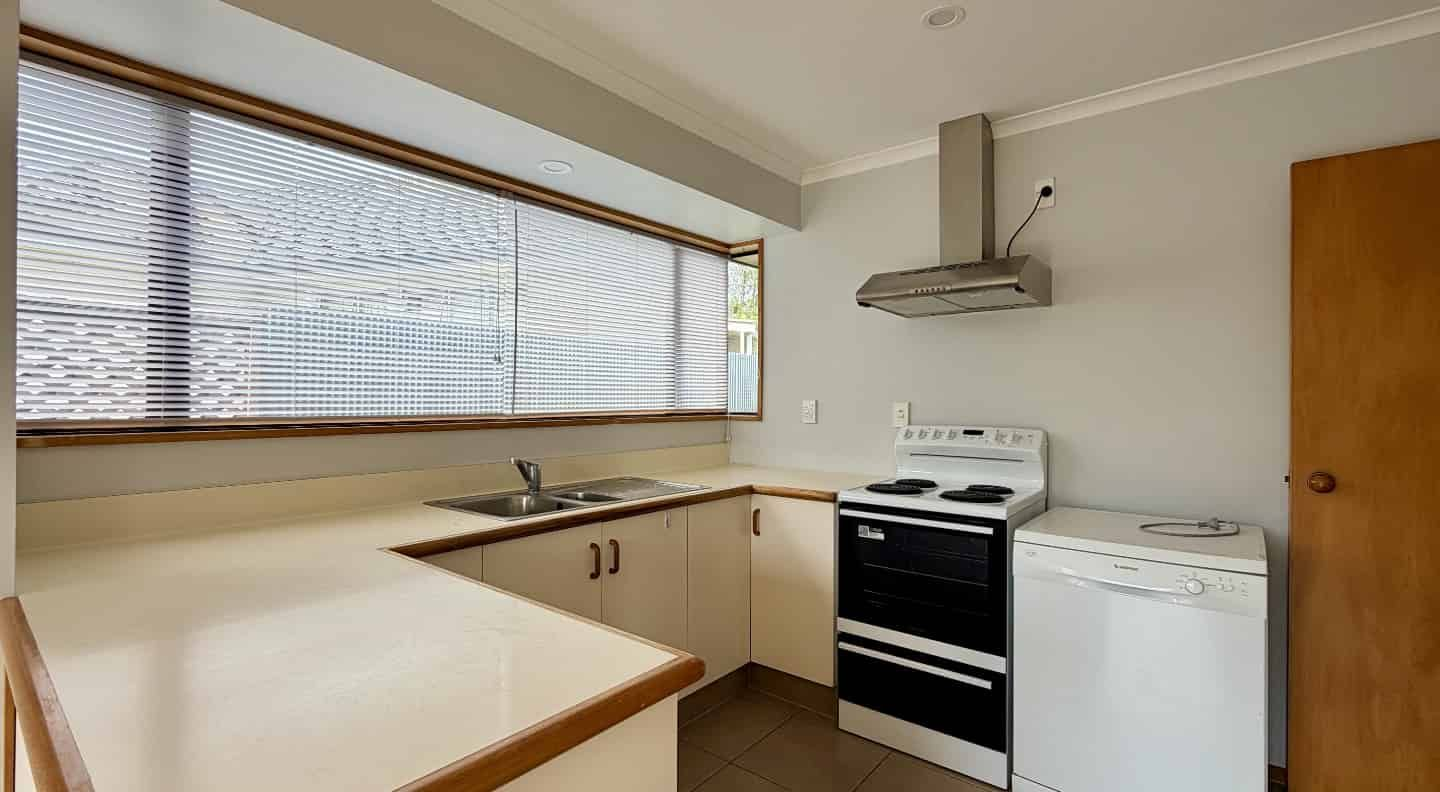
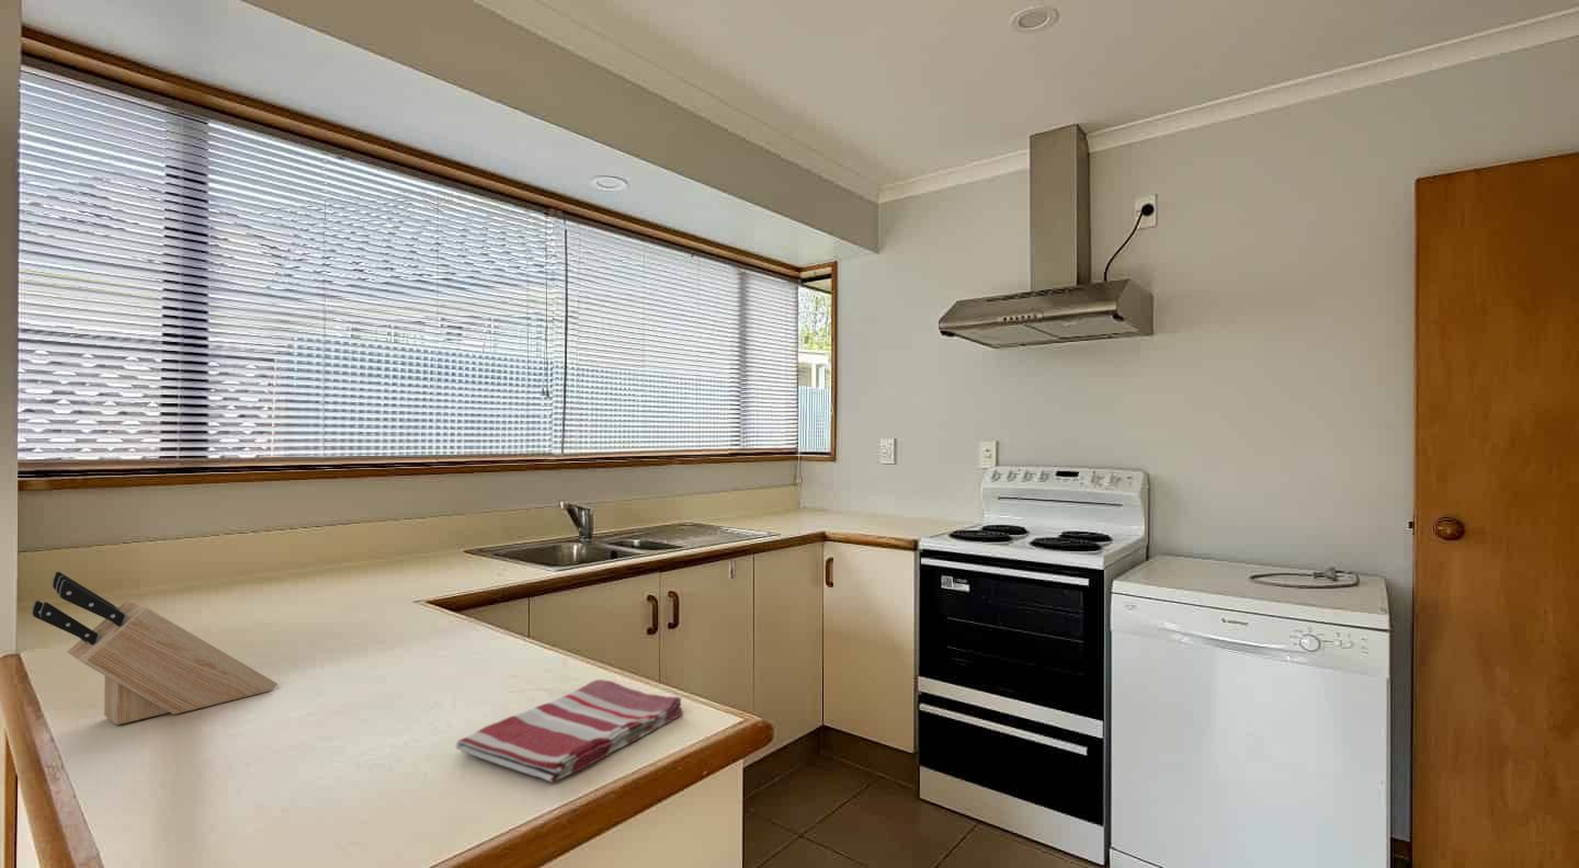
+ knife block [31,570,279,726]
+ dish towel [455,678,684,784]
